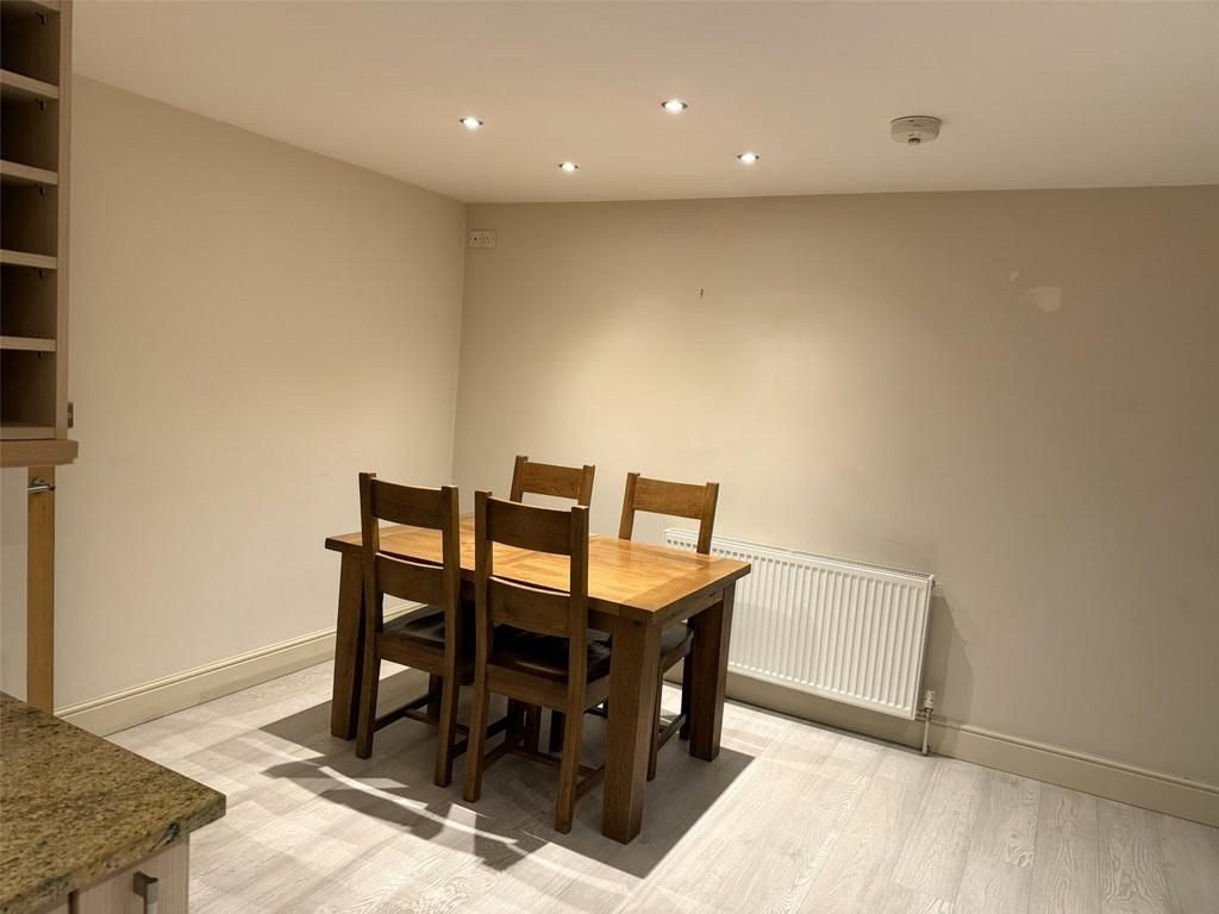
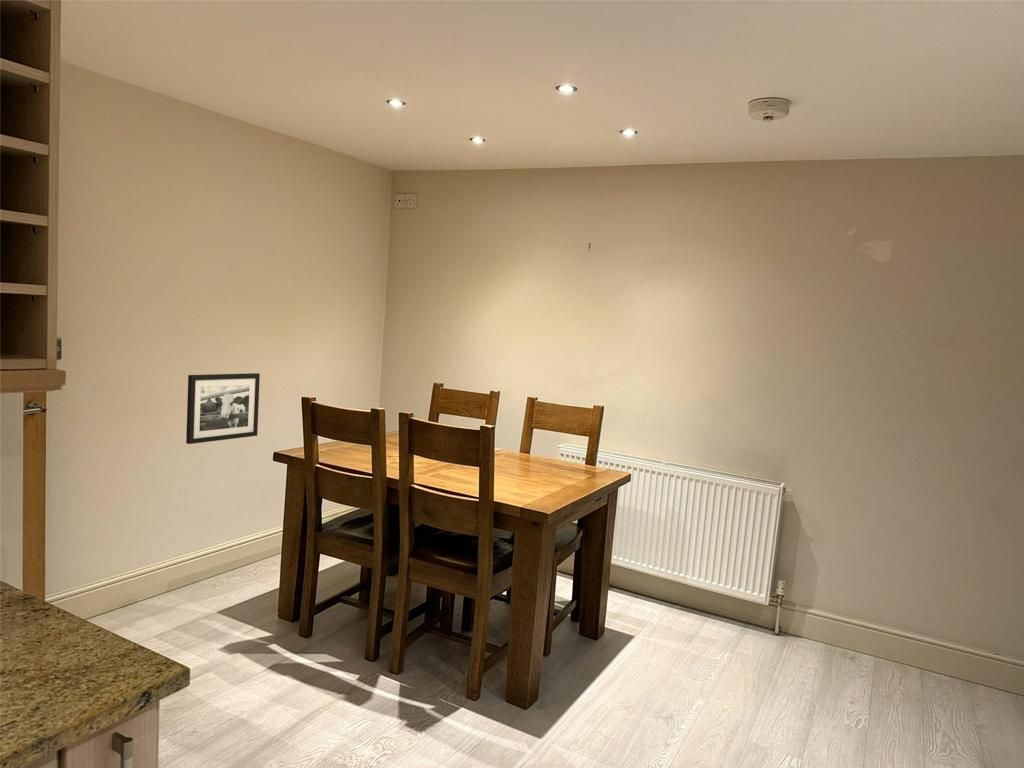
+ picture frame [185,372,261,445]
